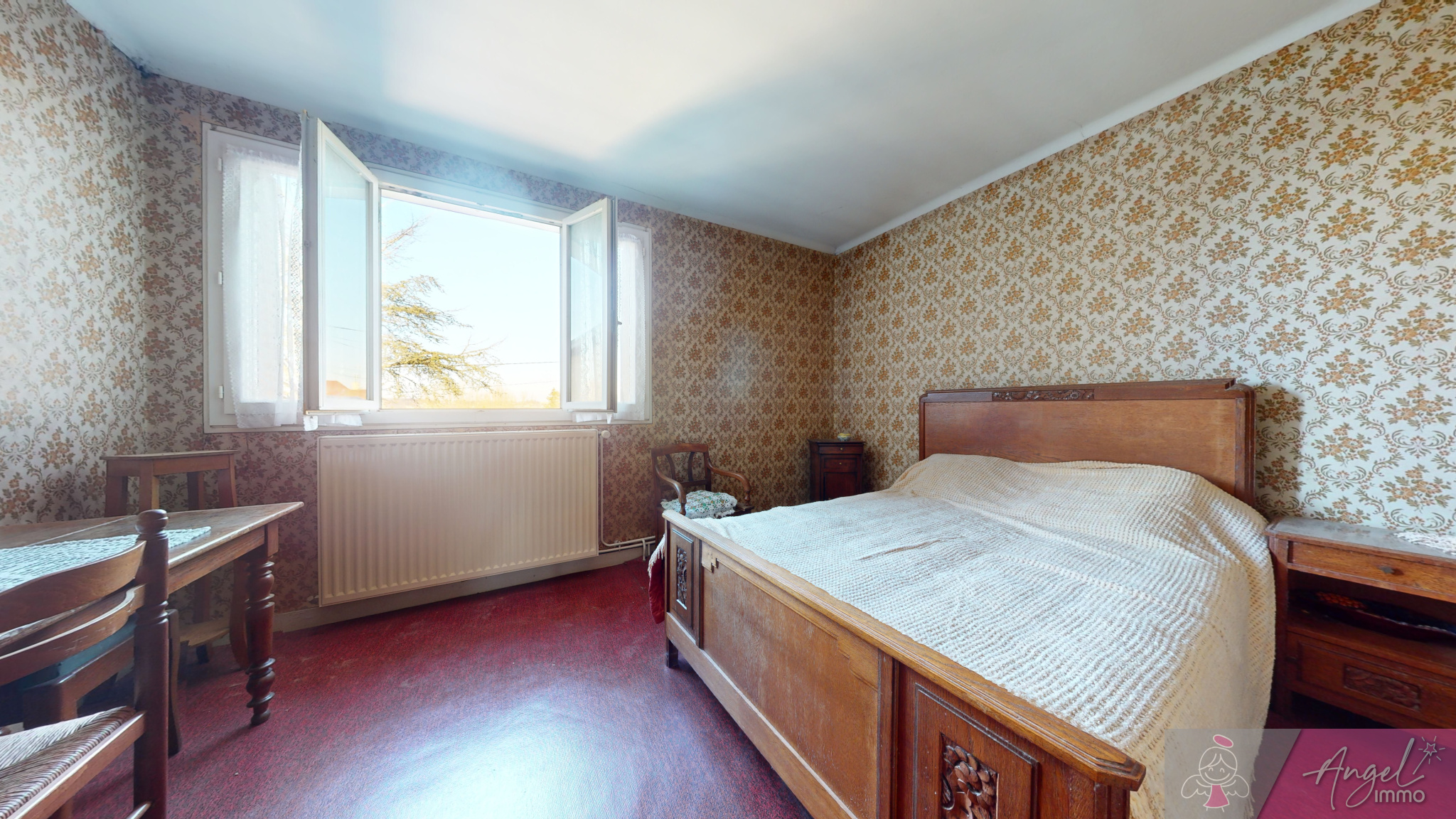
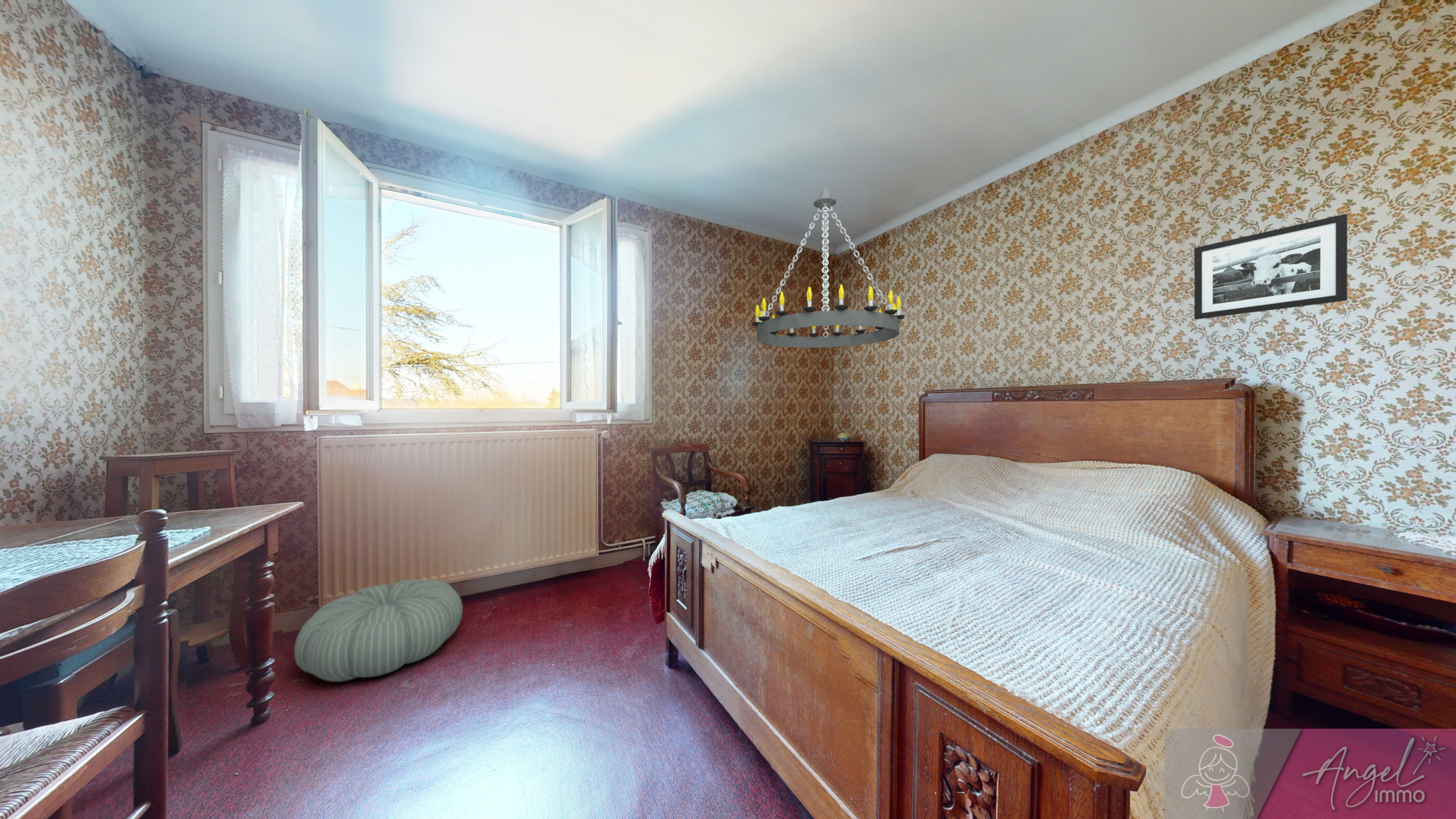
+ chandelier [751,188,906,348]
+ pouf [294,579,464,683]
+ picture frame [1194,213,1348,320]
